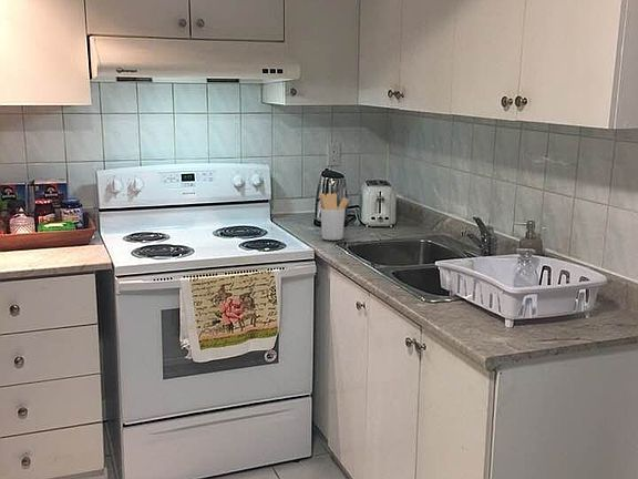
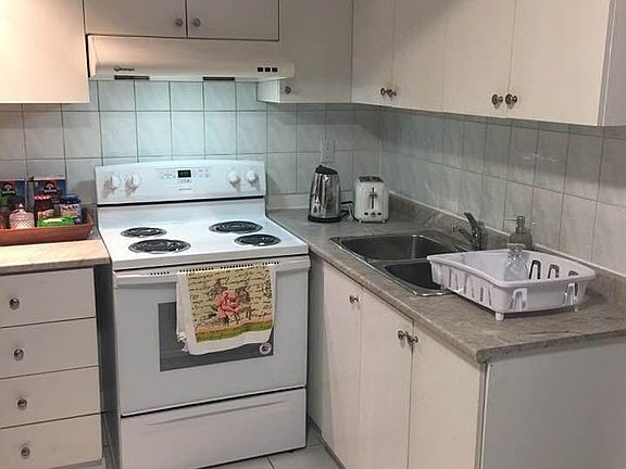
- utensil holder [318,192,350,241]
